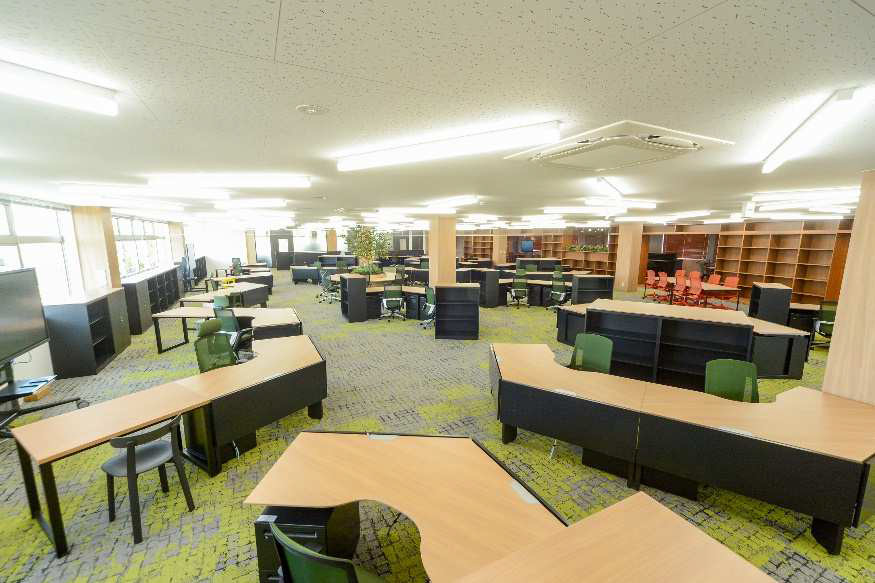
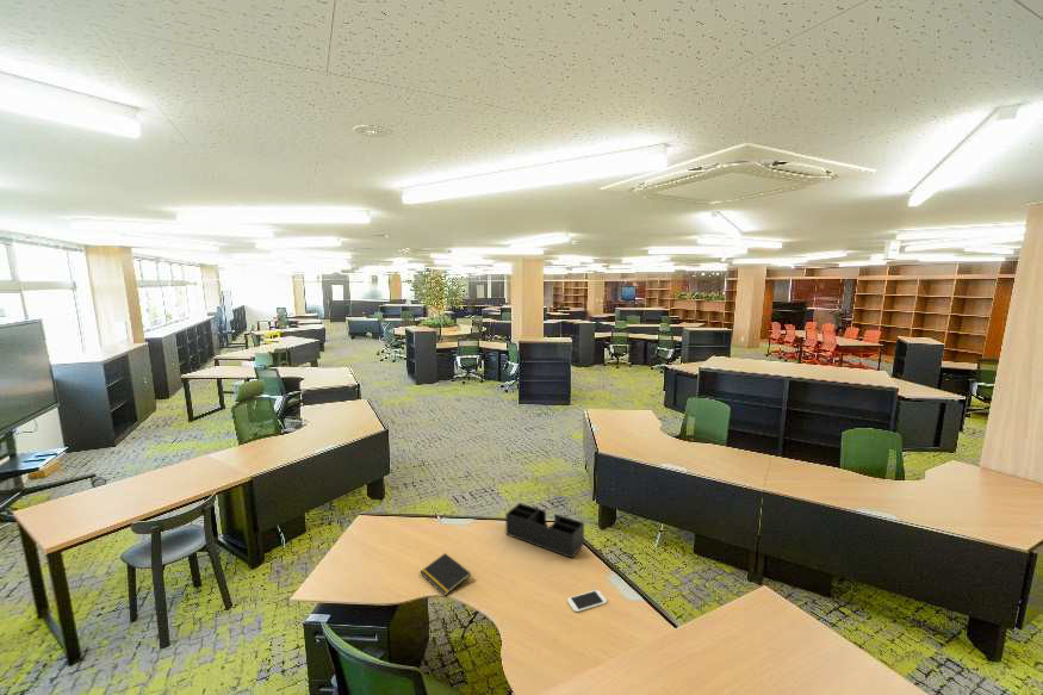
+ notepad [418,552,472,596]
+ desk organizer [504,502,585,559]
+ smartphone [566,589,608,613]
